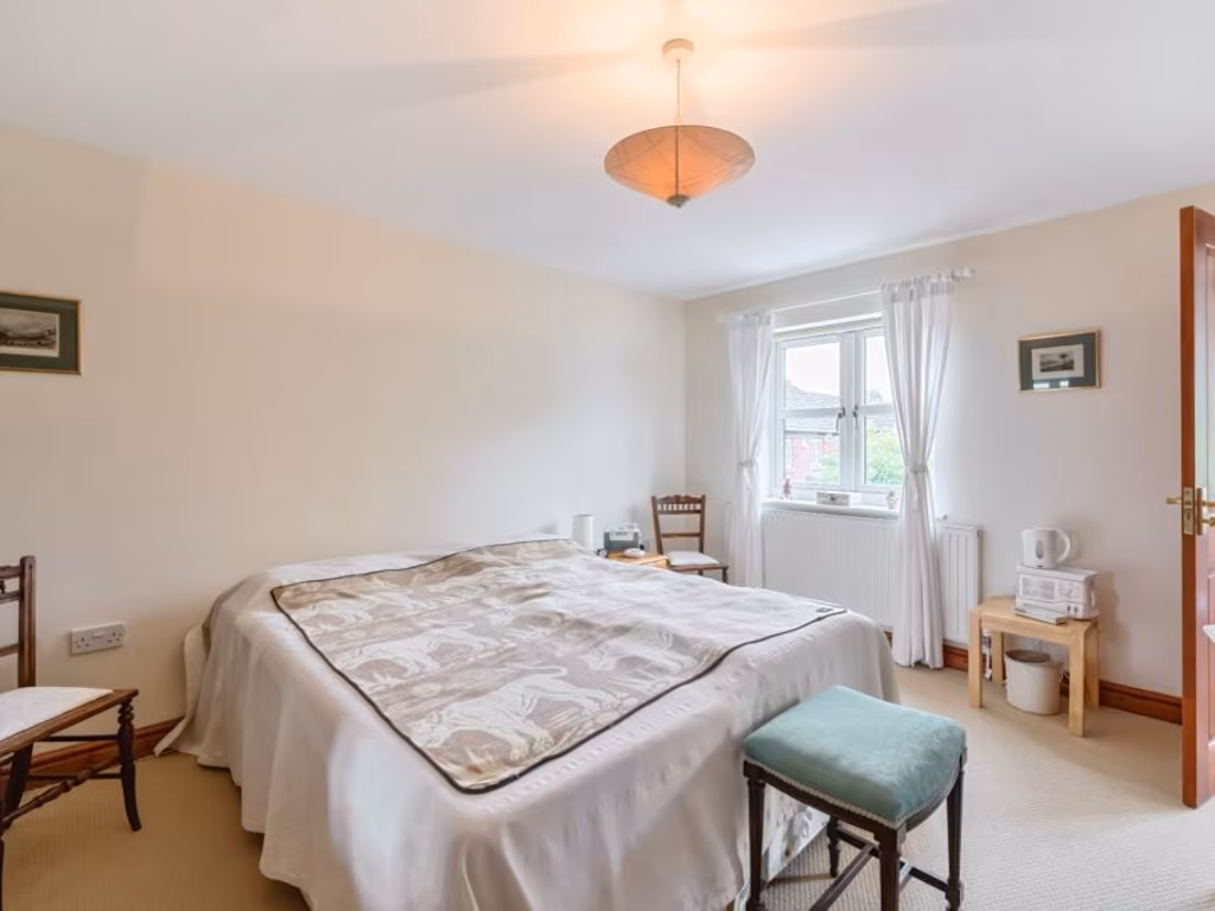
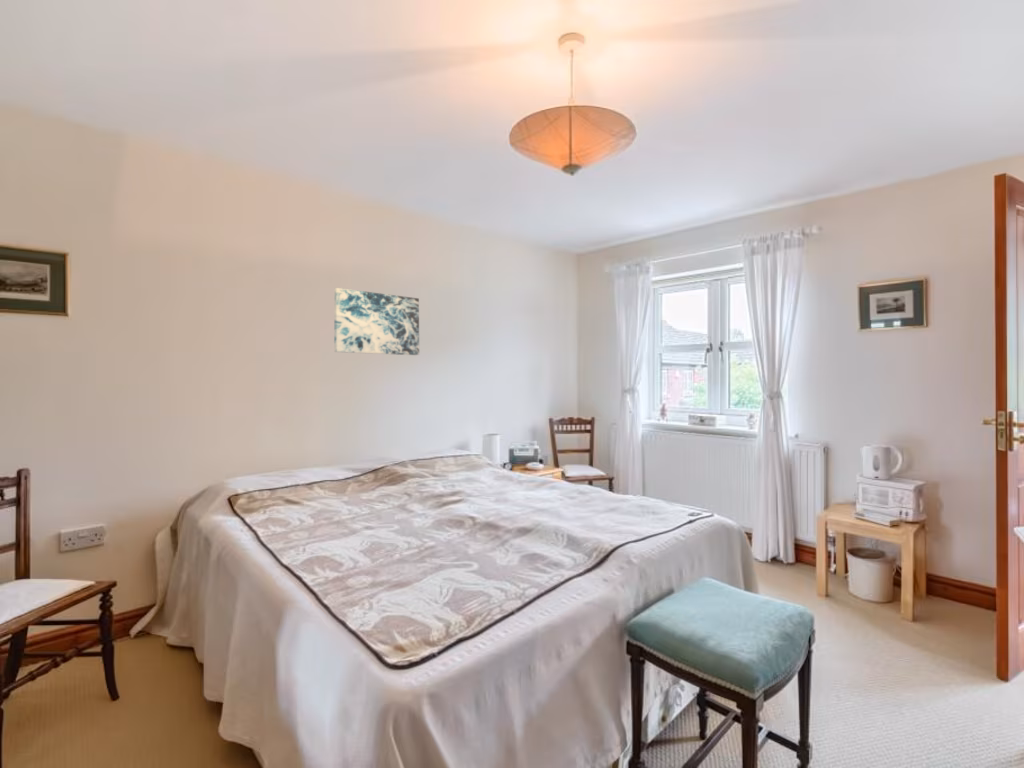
+ wall art [333,287,420,356]
